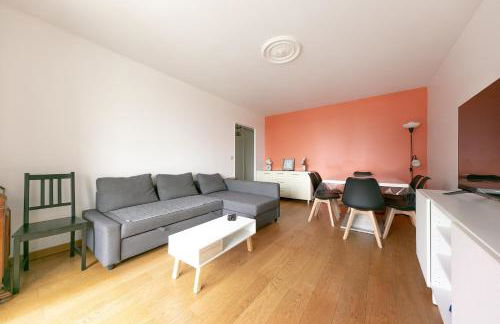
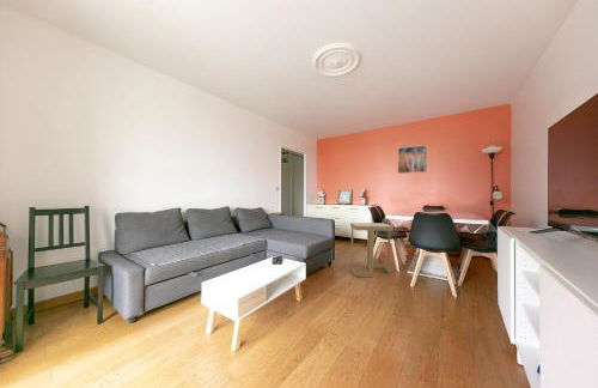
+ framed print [397,144,428,175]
+ side table [349,222,393,278]
